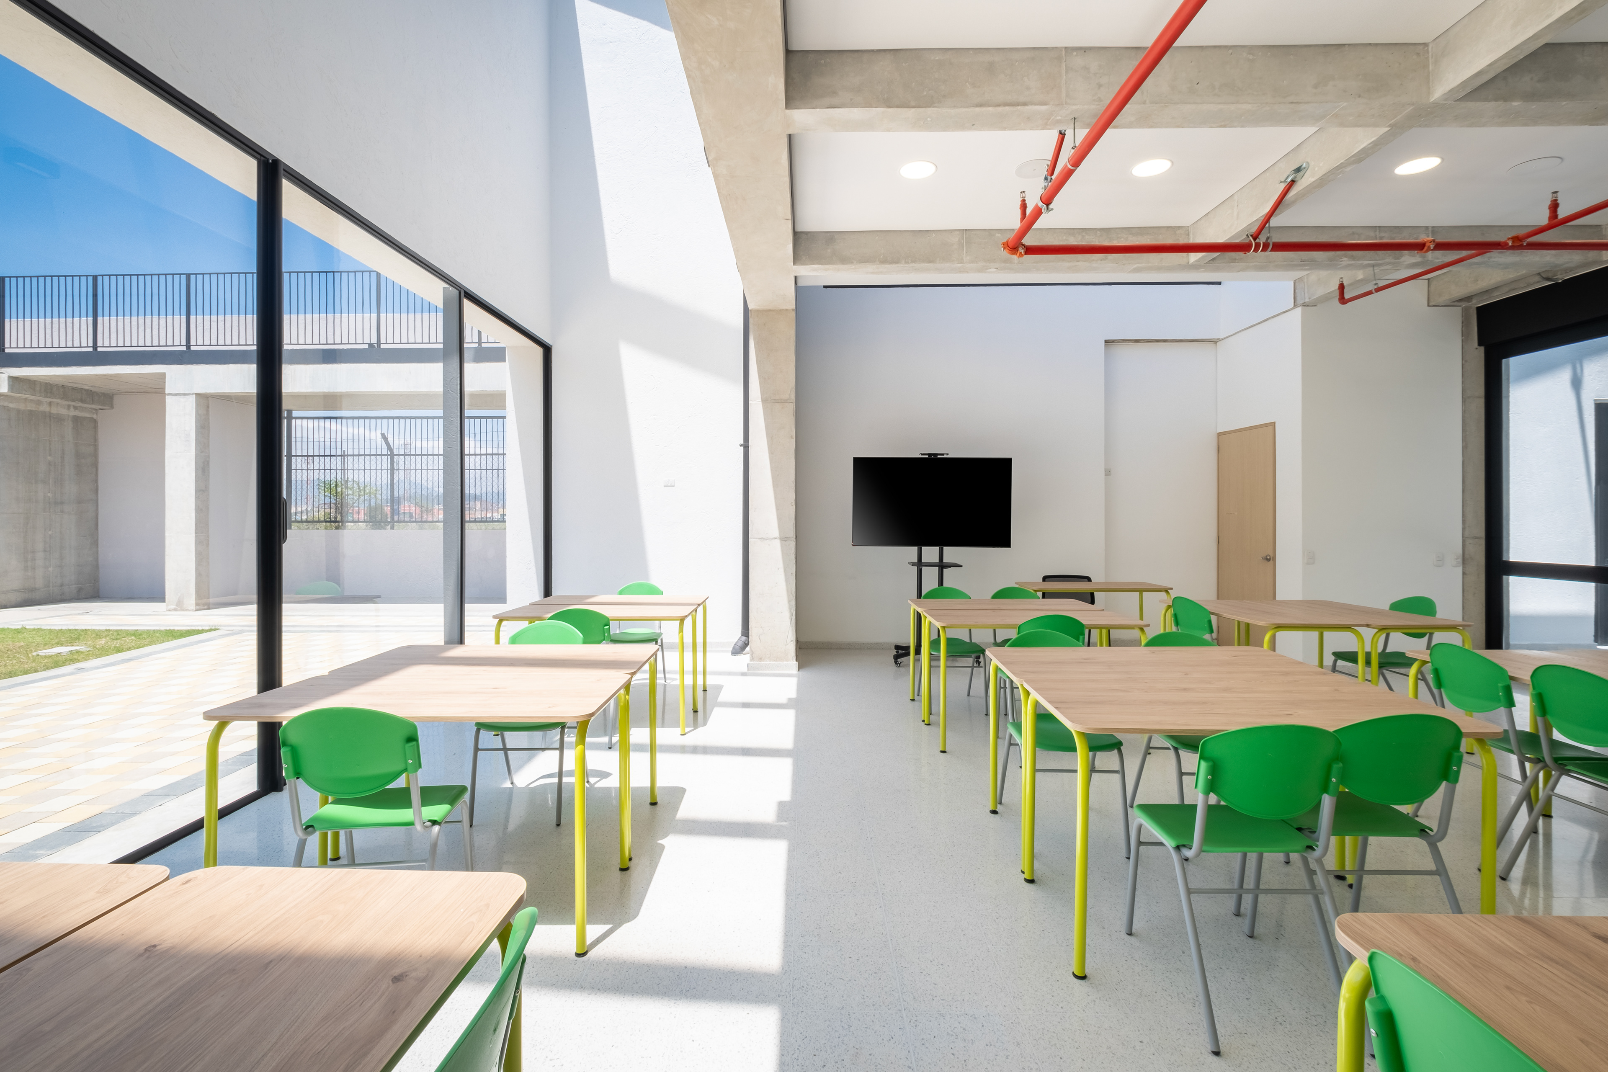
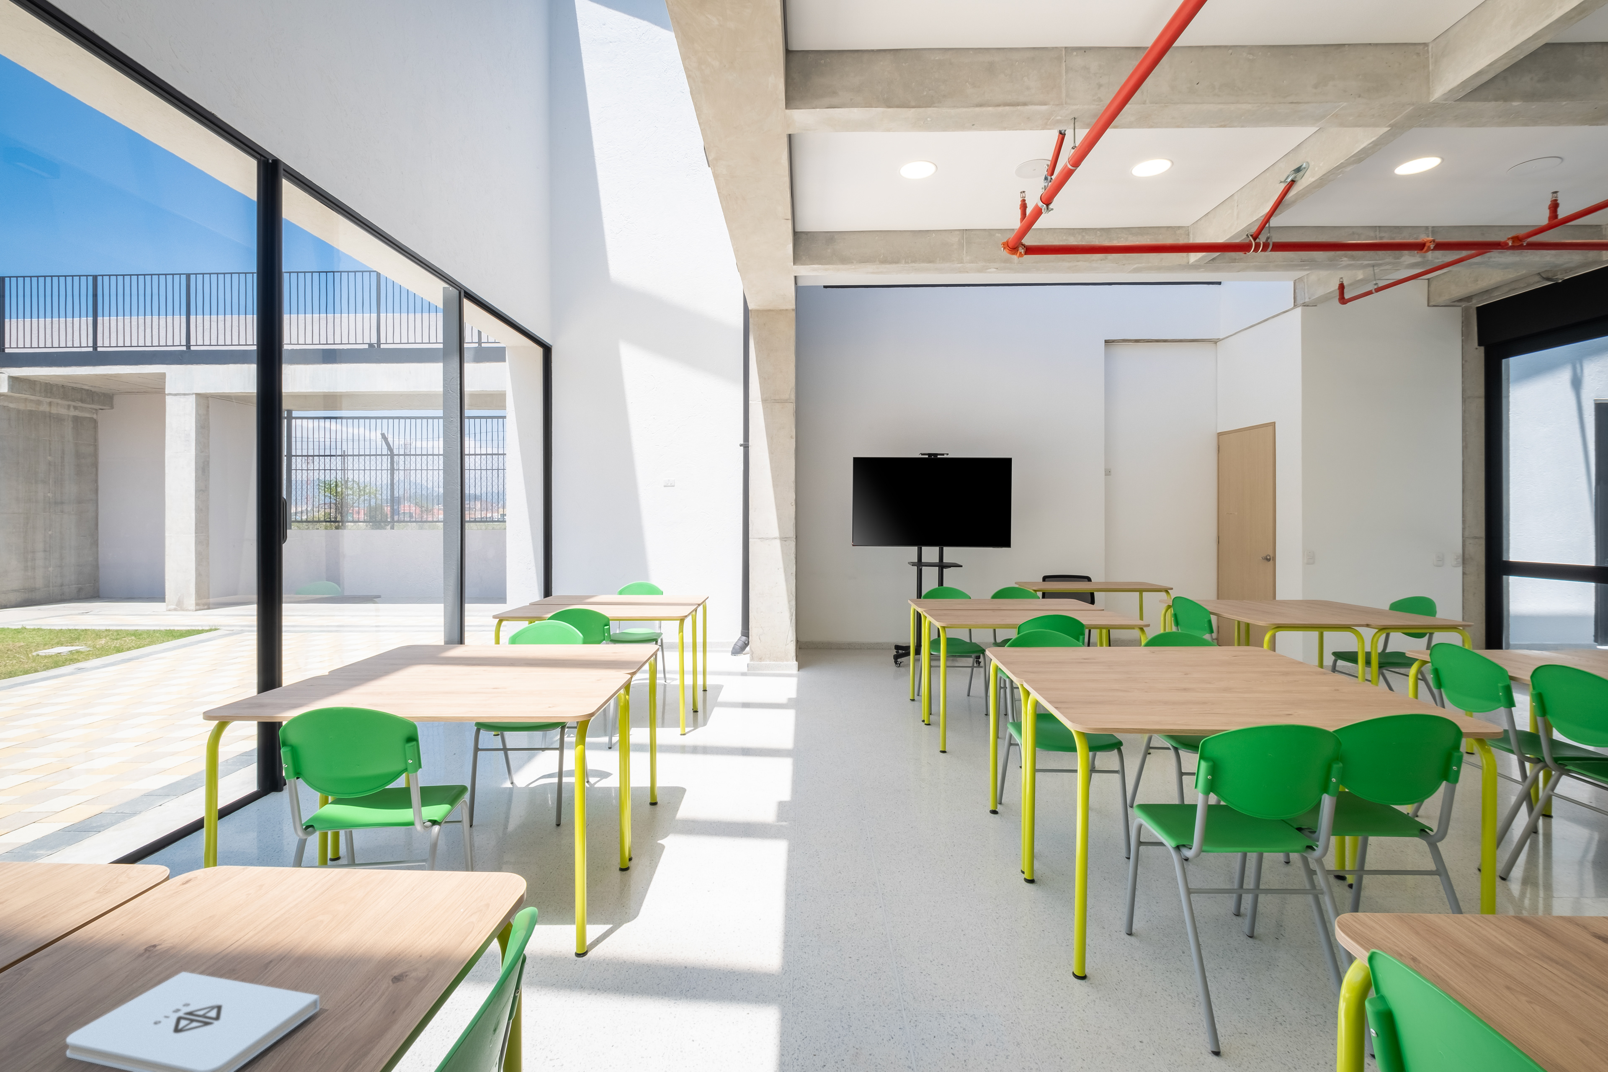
+ notepad [66,972,319,1072]
